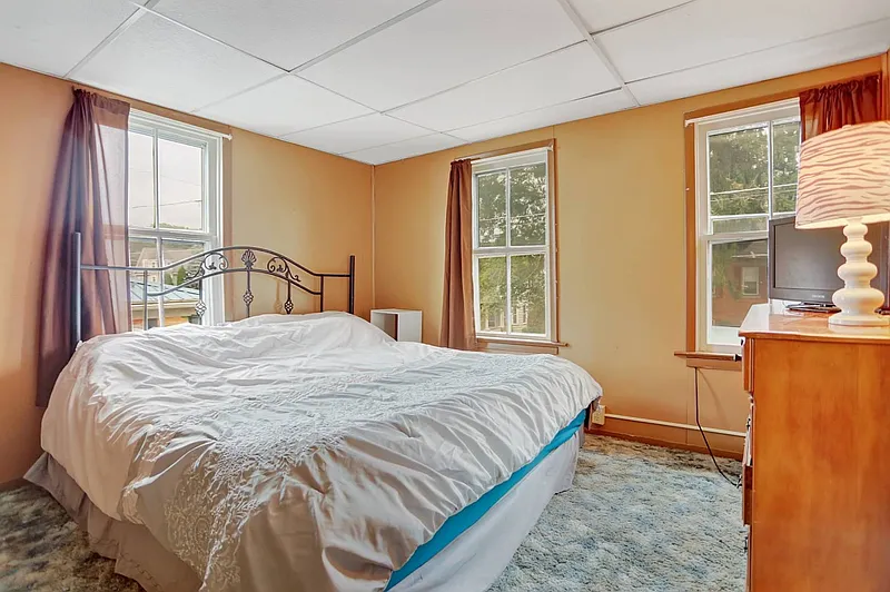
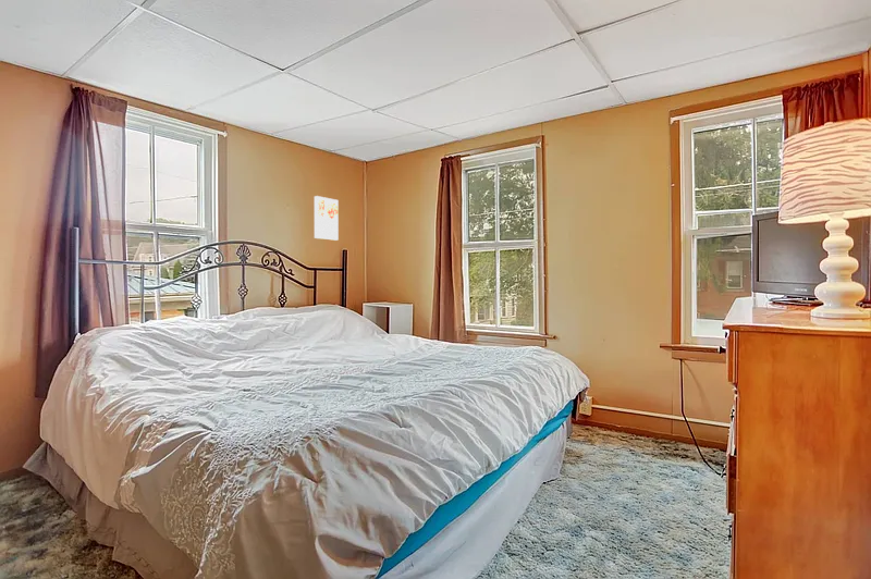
+ wall art [314,195,340,242]
